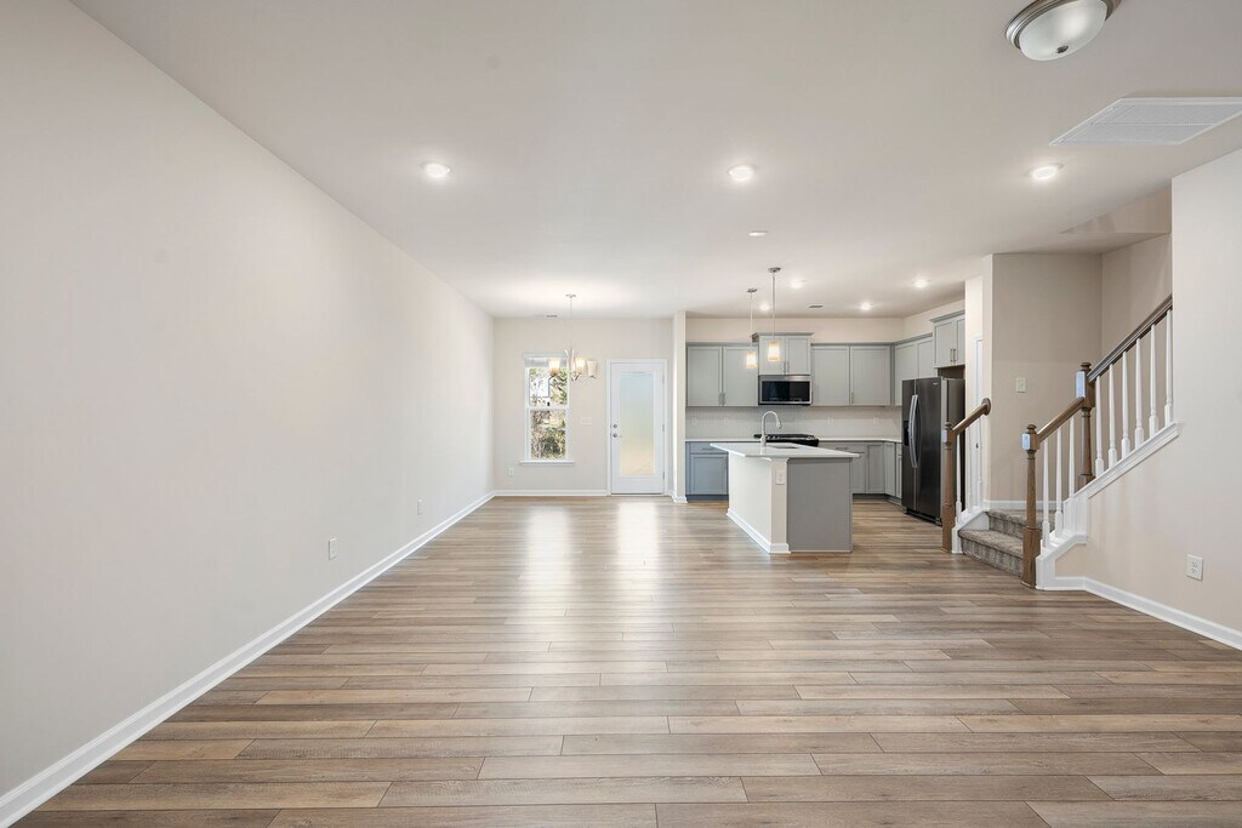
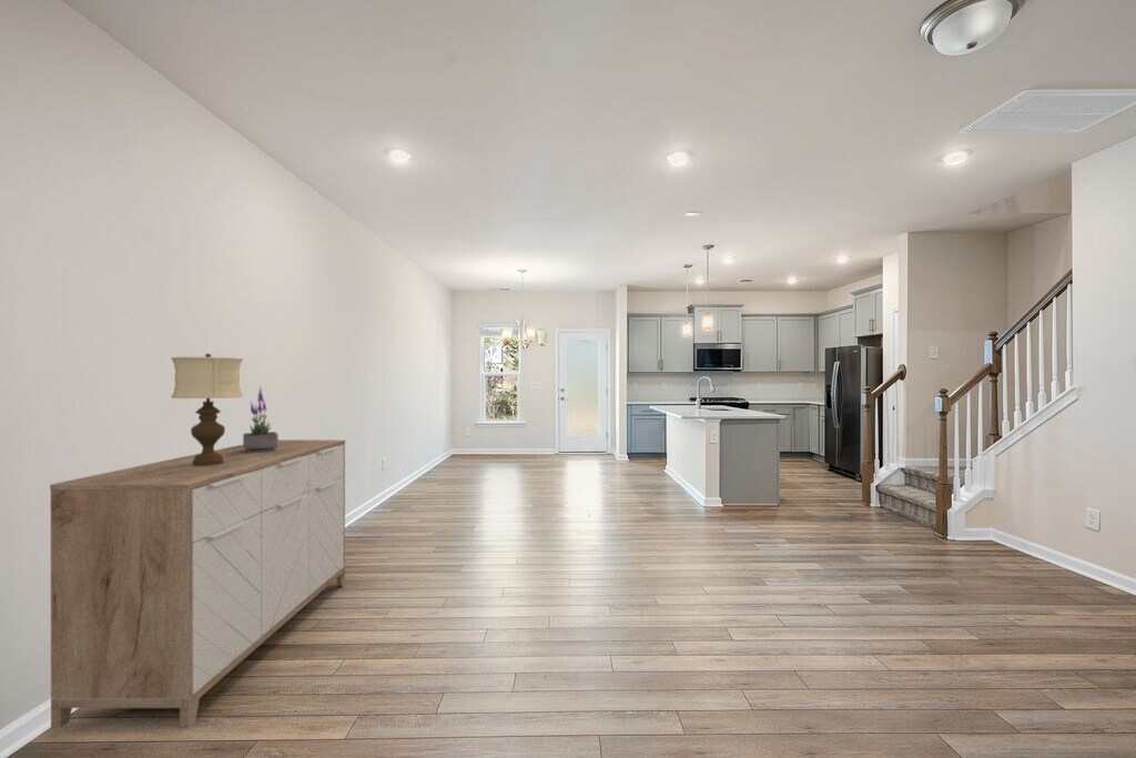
+ potted plant [242,386,280,453]
+ table lamp [170,353,244,466]
+ sideboard [49,438,346,729]
